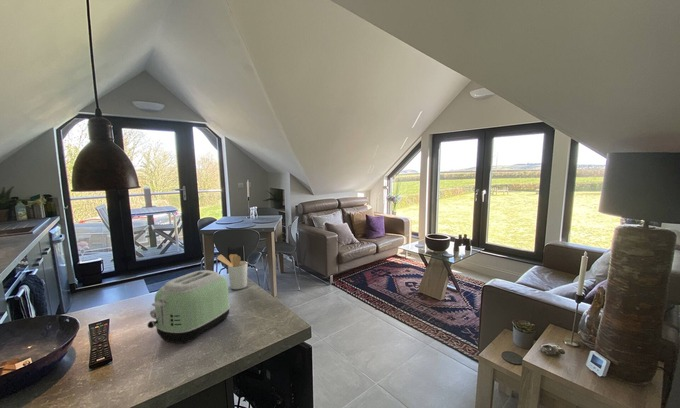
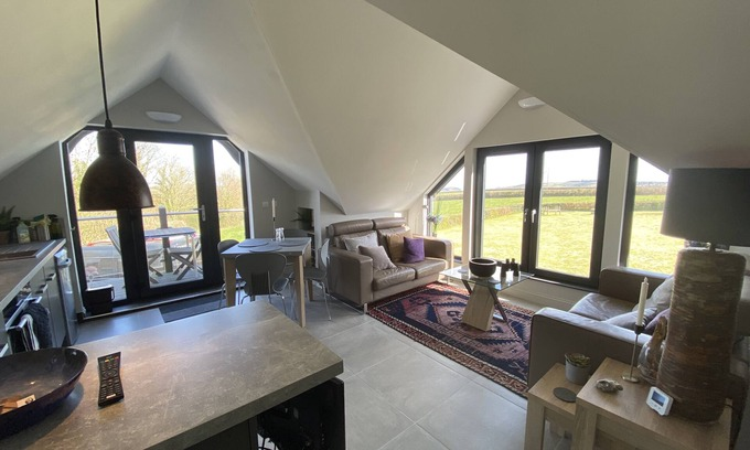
- toaster [147,269,231,344]
- utensil holder [216,253,249,290]
